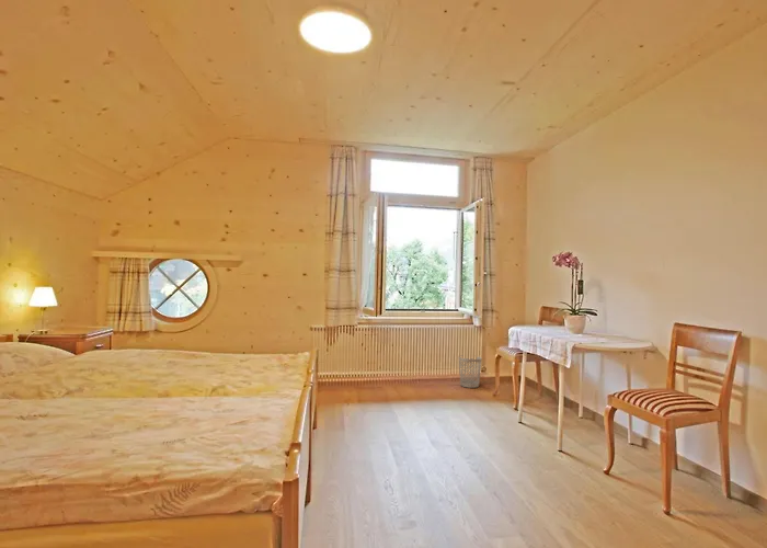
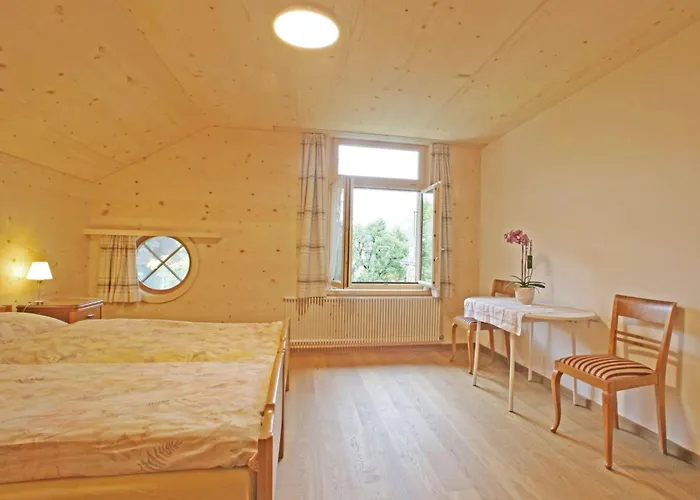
- wastebasket [458,355,482,389]
